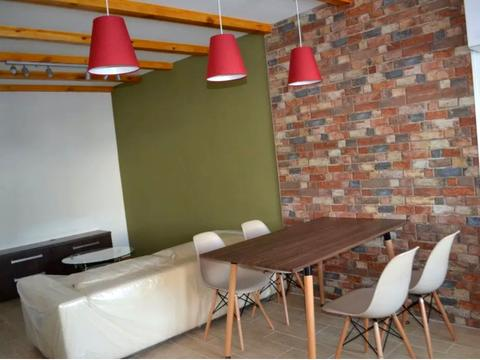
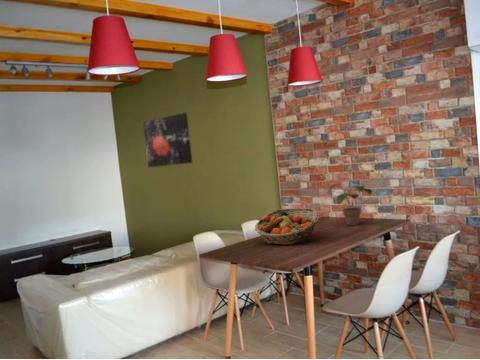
+ wall art [142,112,193,168]
+ fruit basket [254,207,320,246]
+ potted plant [328,183,373,226]
